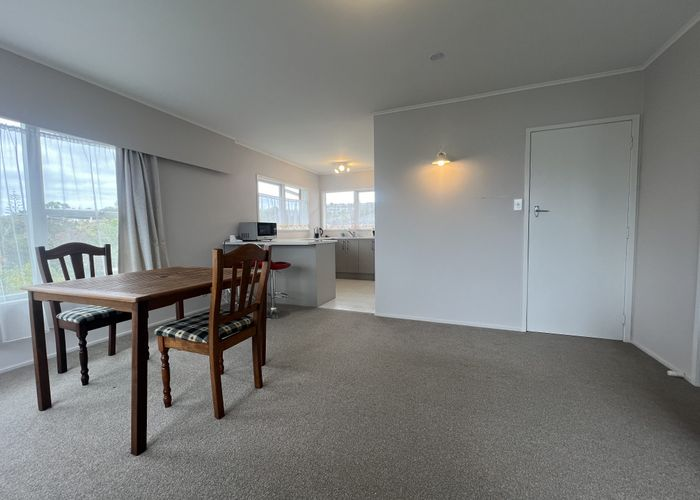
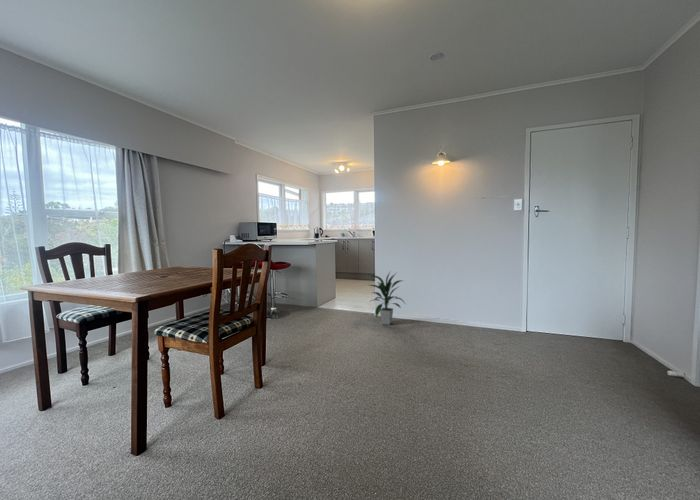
+ indoor plant [369,271,406,326]
